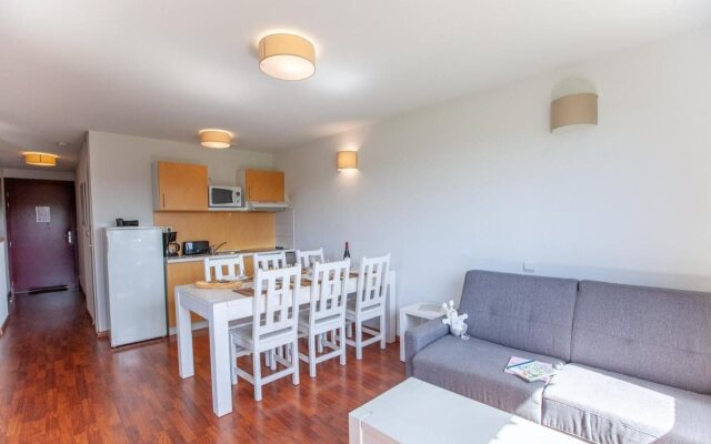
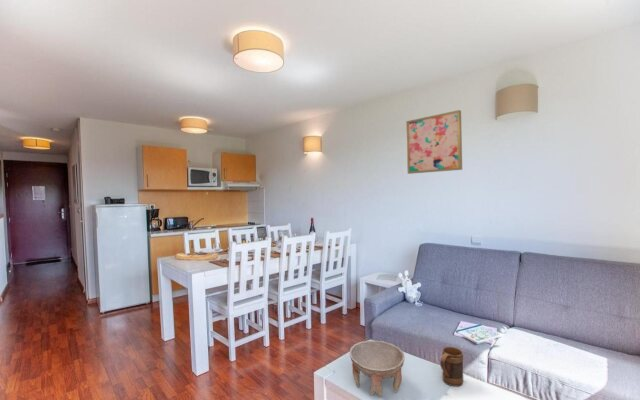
+ bowl [349,340,406,398]
+ wall art [405,109,463,175]
+ mug [439,346,464,387]
